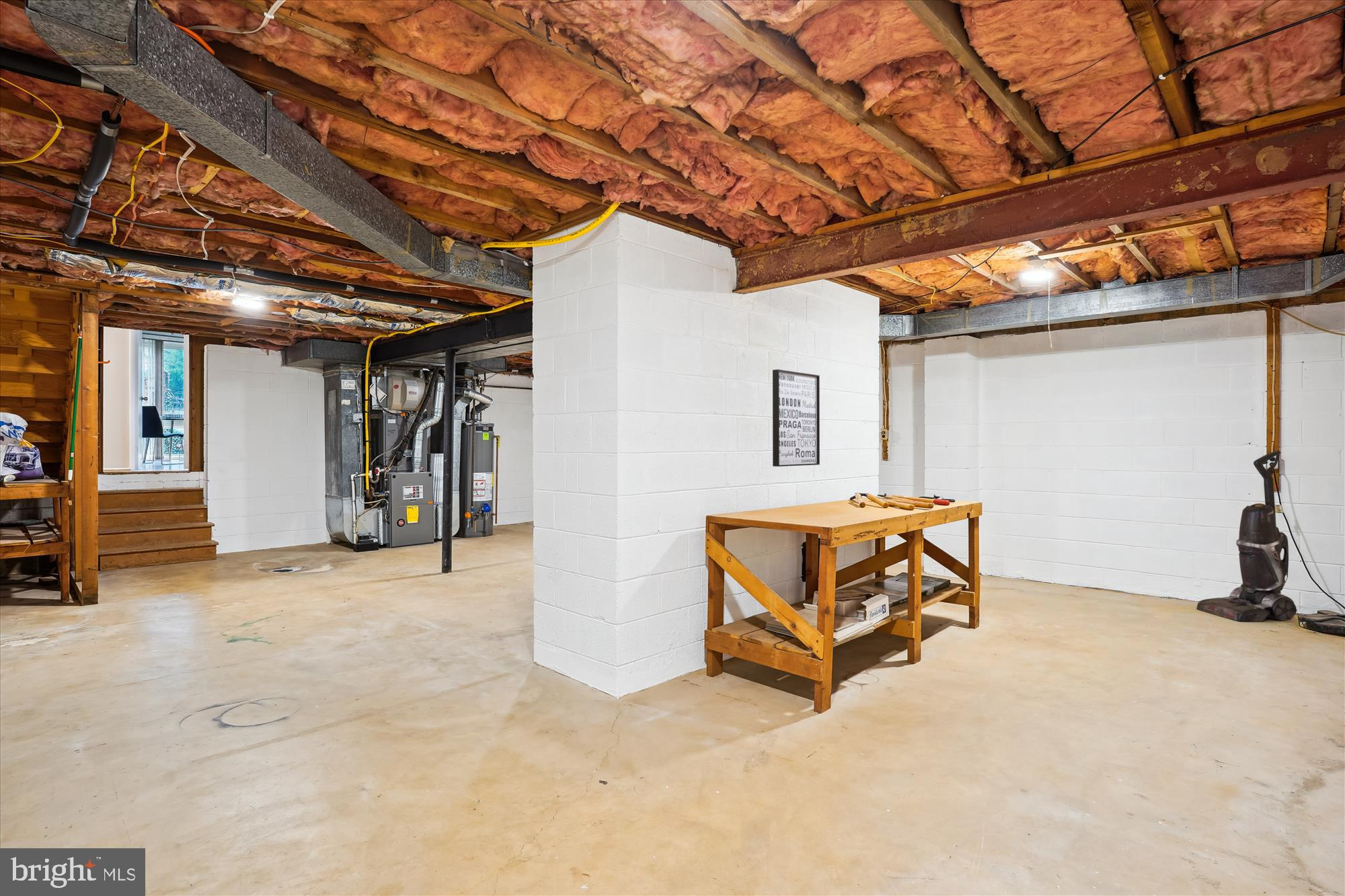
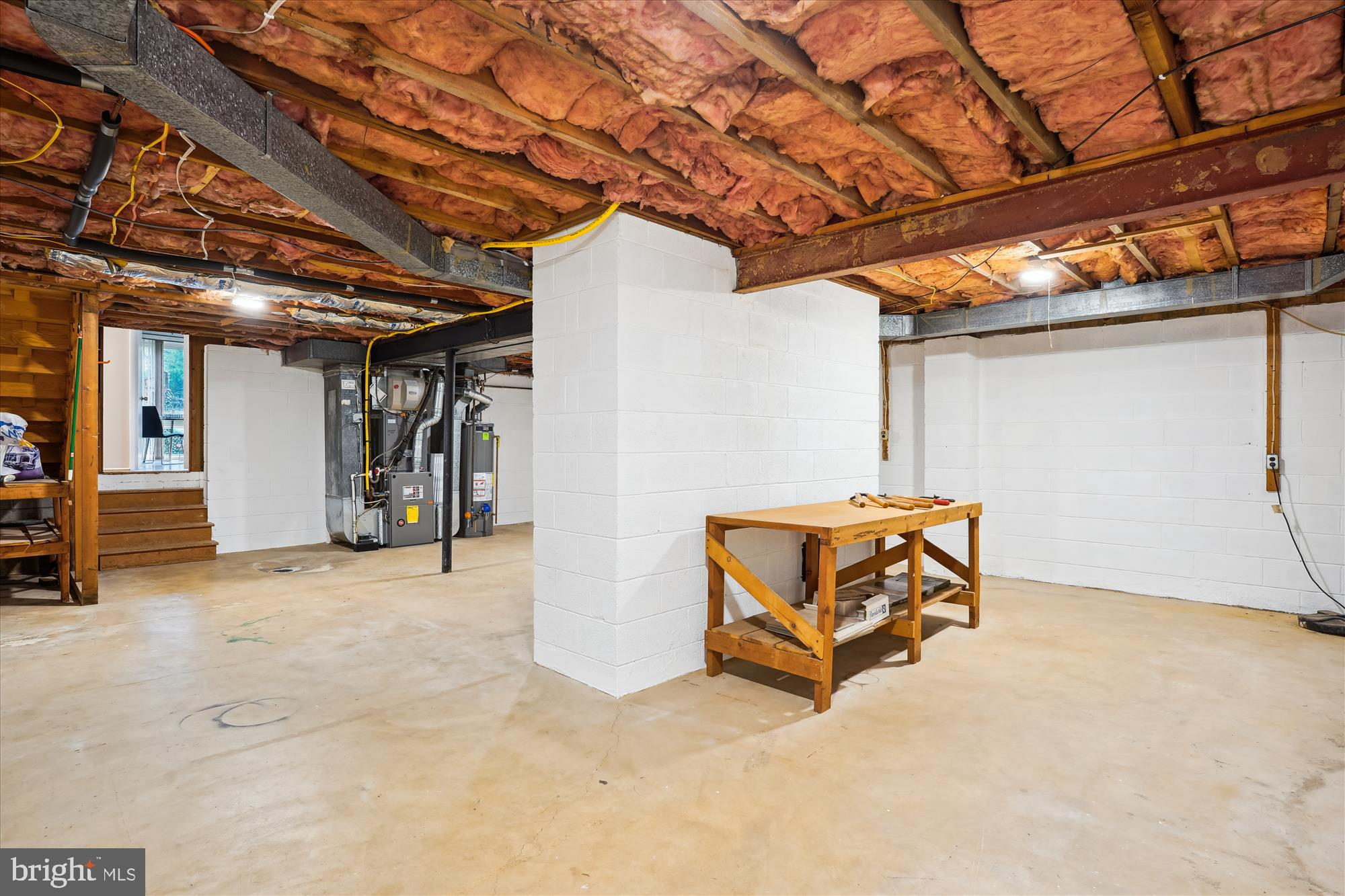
- vacuum cleaner [1196,450,1297,622]
- wall art [772,369,820,467]
